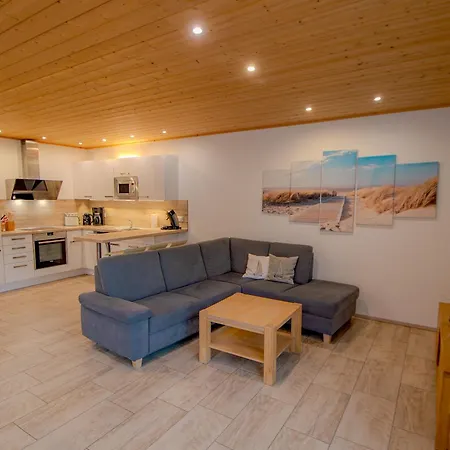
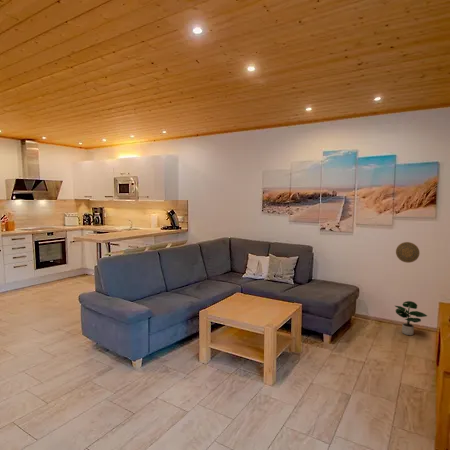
+ potted plant [394,300,428,336]
+ decorative plate [395,241,421,264]
